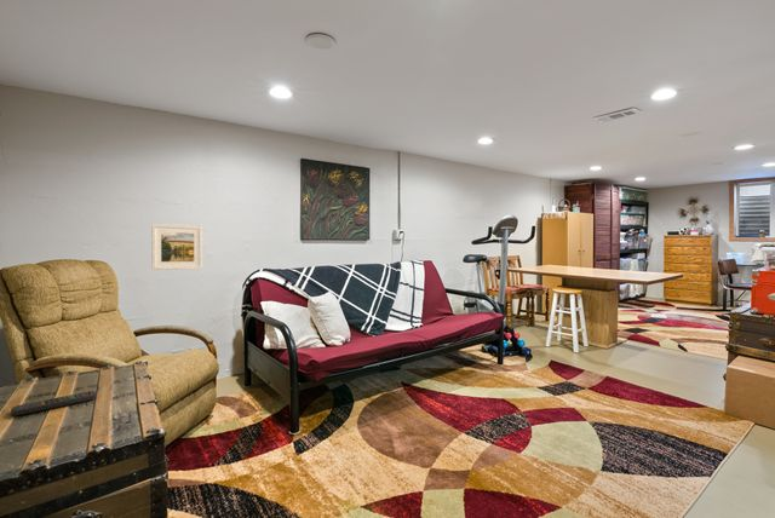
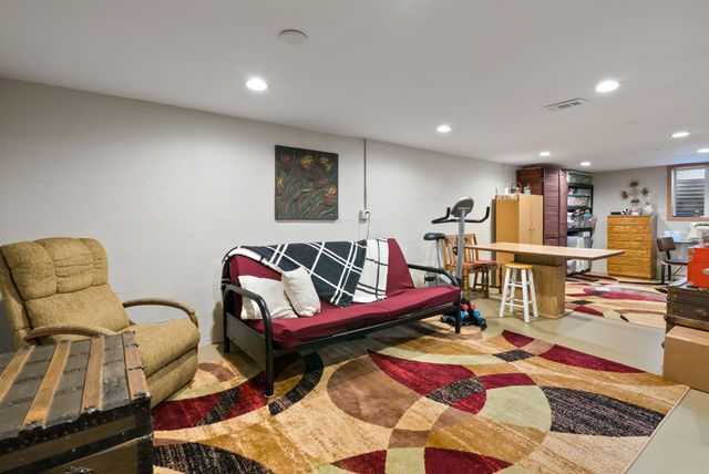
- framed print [150,223,203,271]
- remote control [10,390,98,416]
